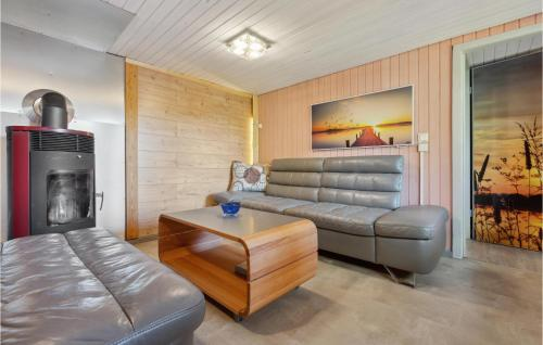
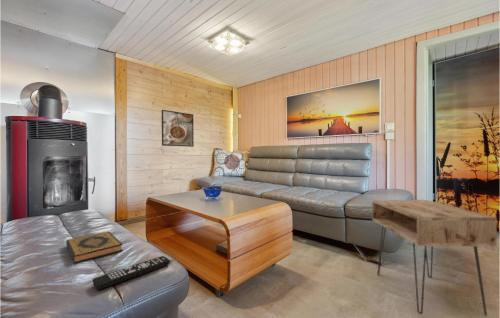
+ hardback book [65,230,124,264]
+ nightstand [371,199,498,317]
+ remote control [92,255,171,291]
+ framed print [161,109,195,148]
